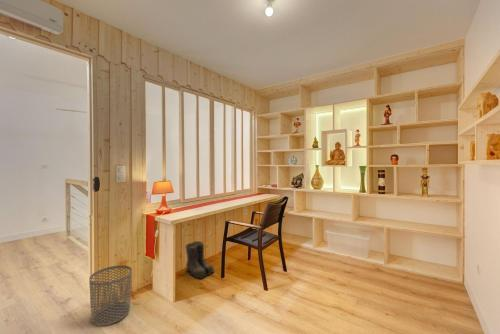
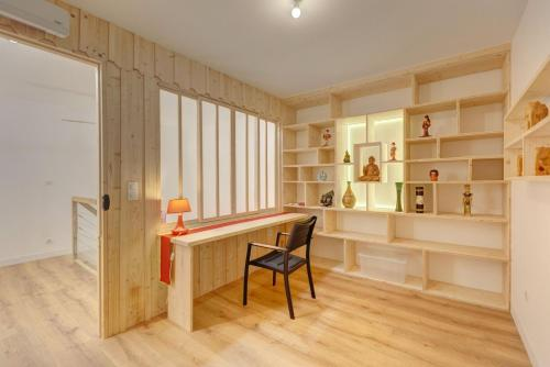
- boots [184,240,216,280]
- waste bin [88,264,133,327]
